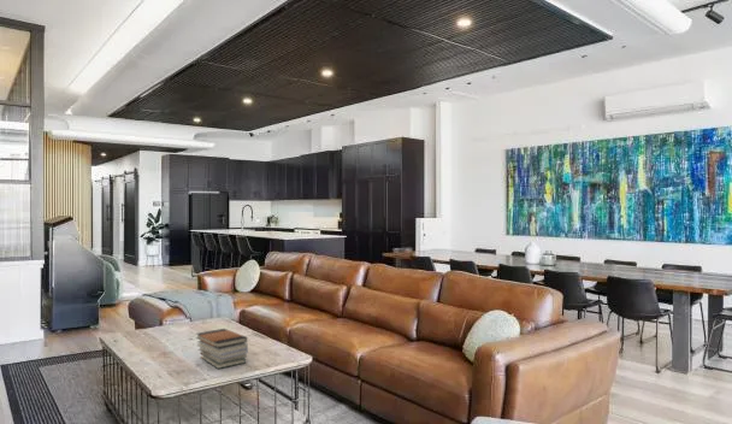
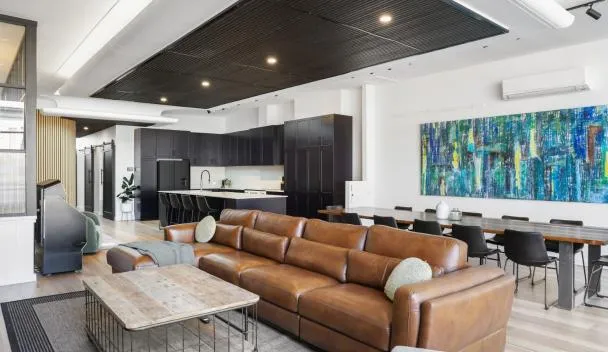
- book stack [195,328,249,370]
